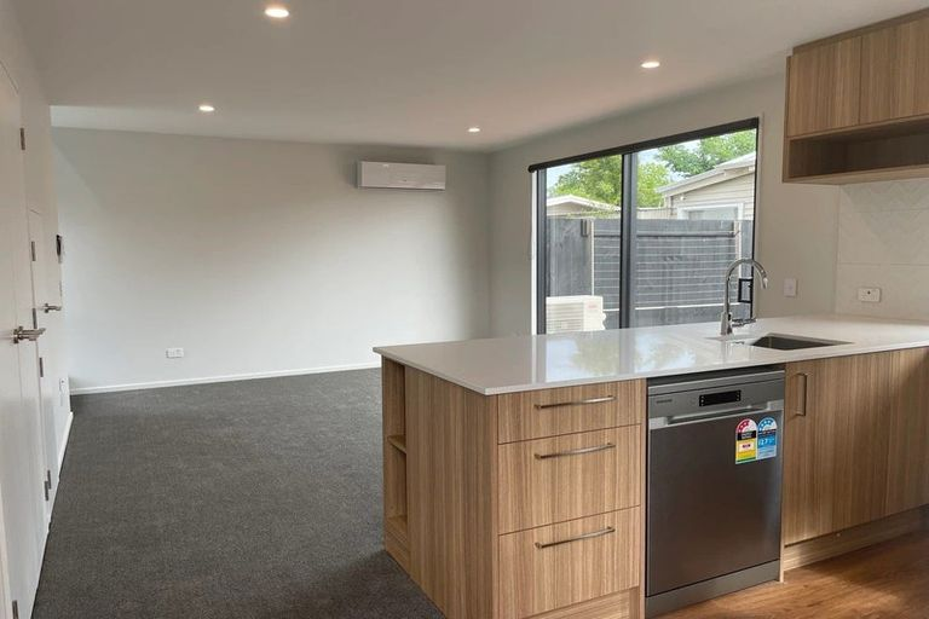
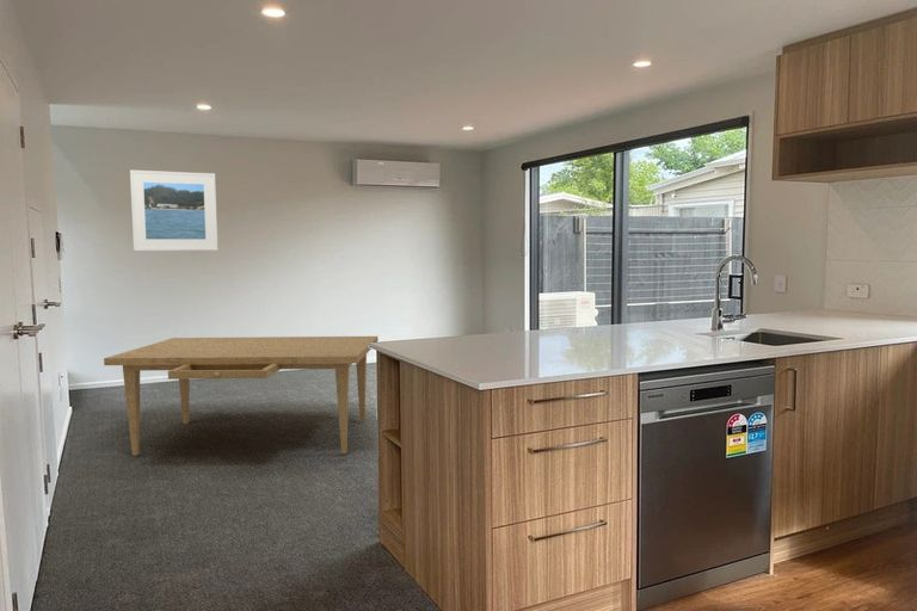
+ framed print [129,169,219,252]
+ dining table [103,335,380,457]
